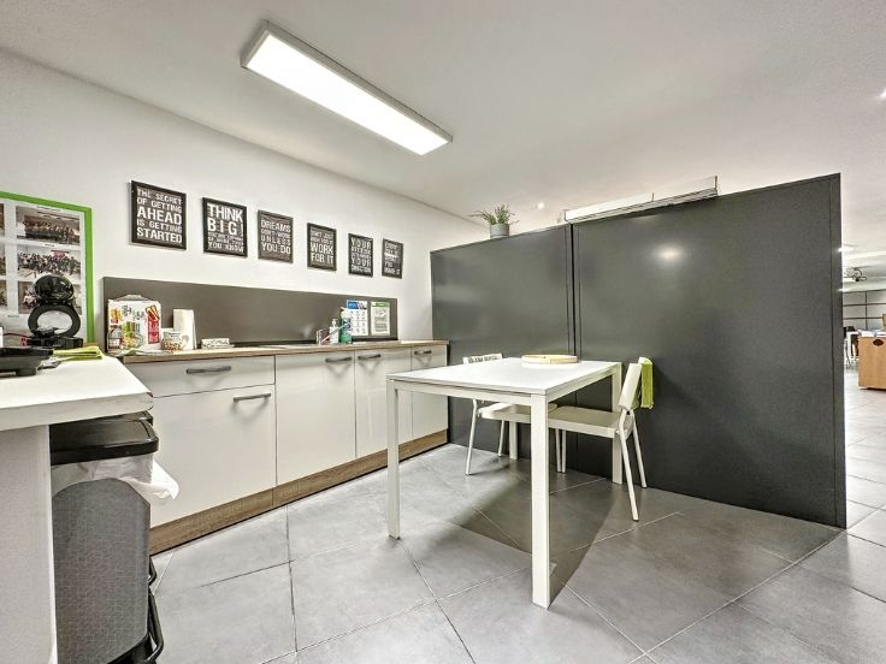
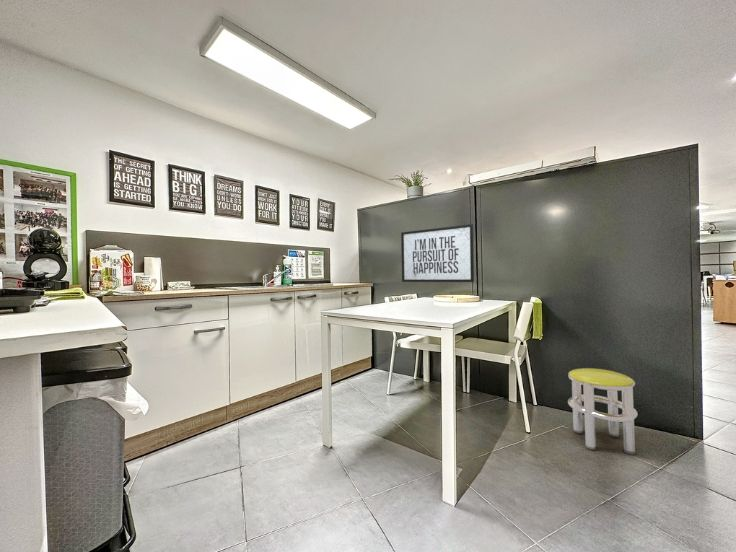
+ mirror [400,223,475,283]
+ stool [567,367,639,456]
